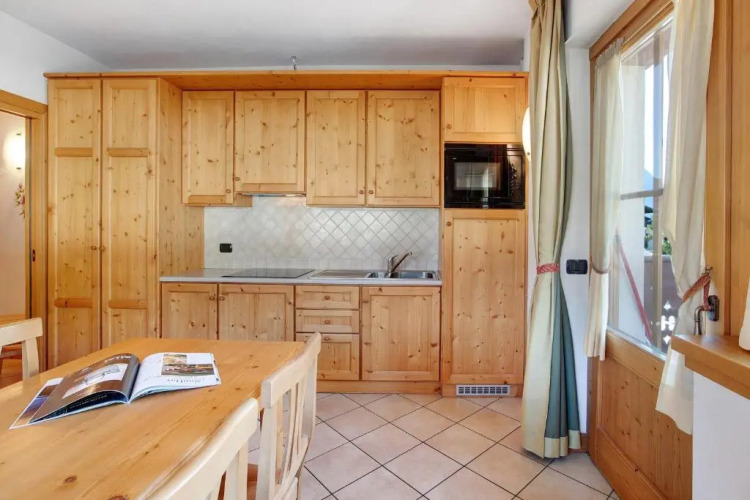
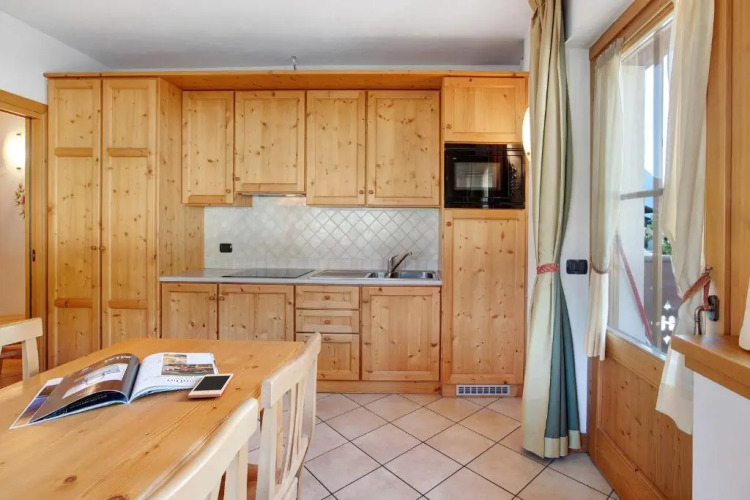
+ cell phone [187,373,234,399]
